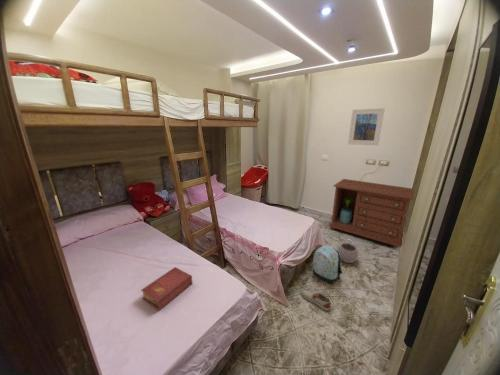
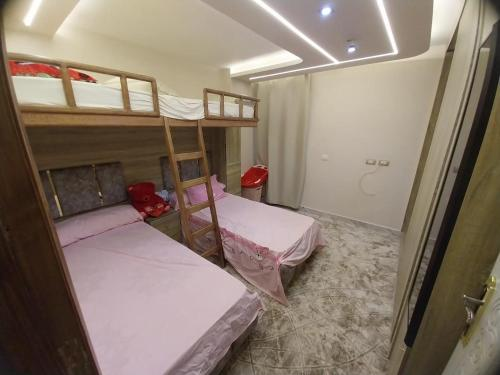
- shoe [300,289,332,312]
- dresser [328,178,415,249]
- book [140,266,193,312]
- plant pot [337,241,359,264]
- backpack [311,244,343,284]
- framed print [347,107,386,146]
